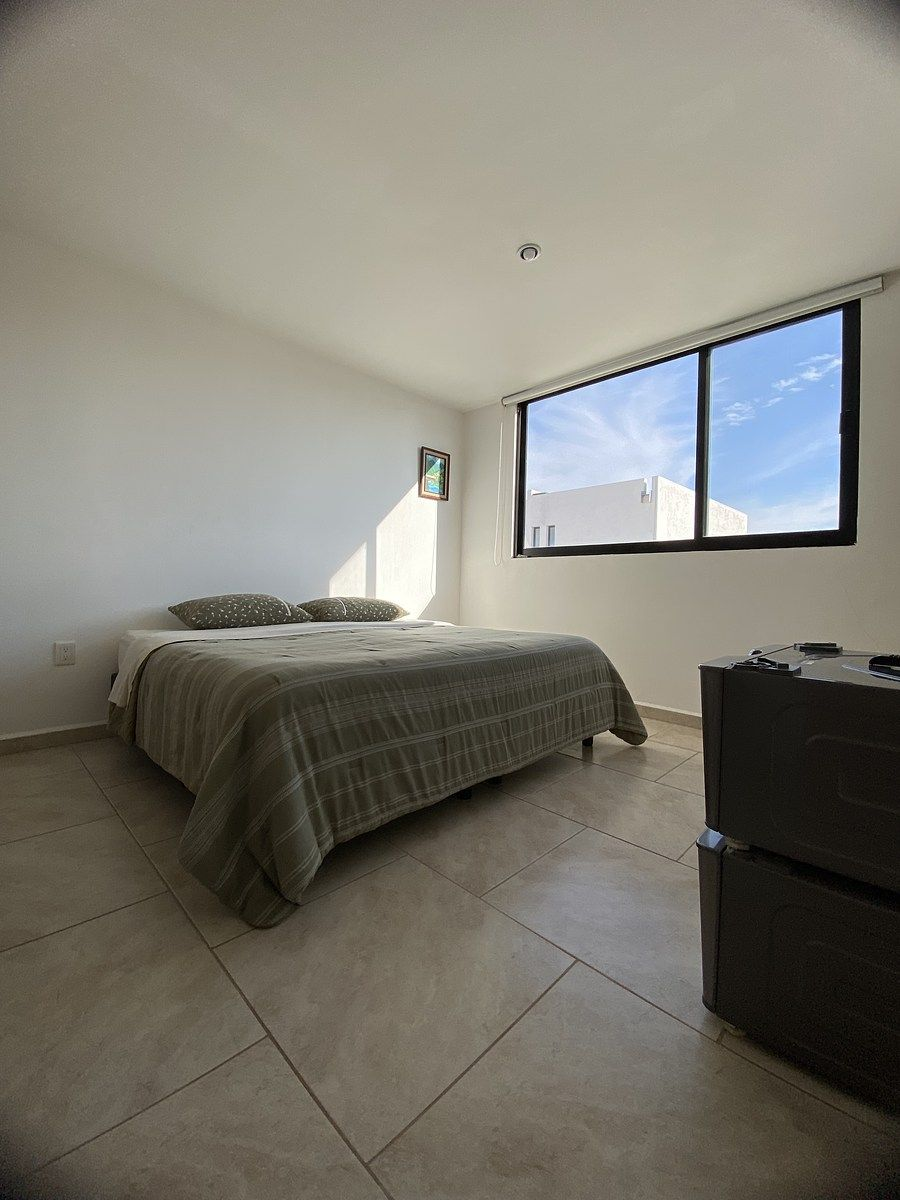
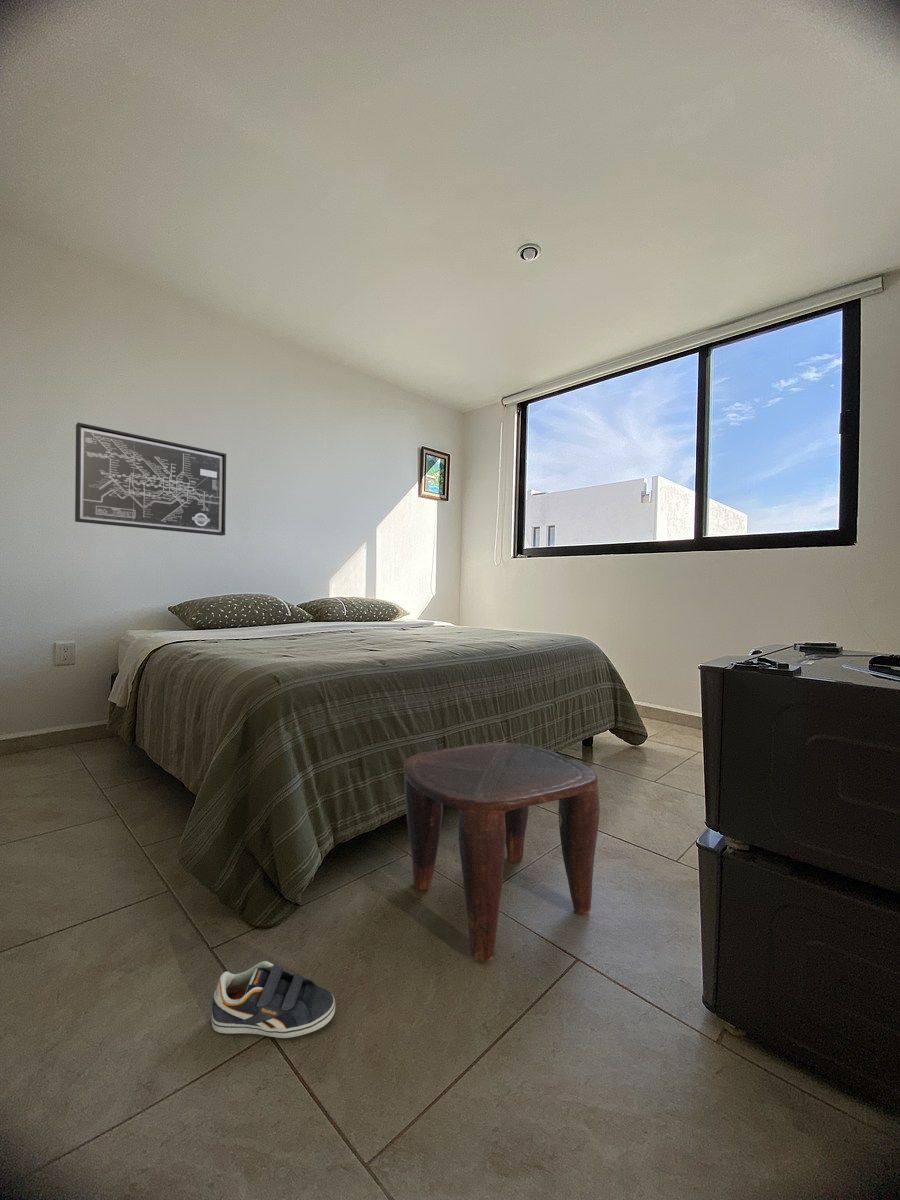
+ sneaker [211,960,336,1039]
+ wall art [74,422,227,537]
+ stool [403,741,601,963]
